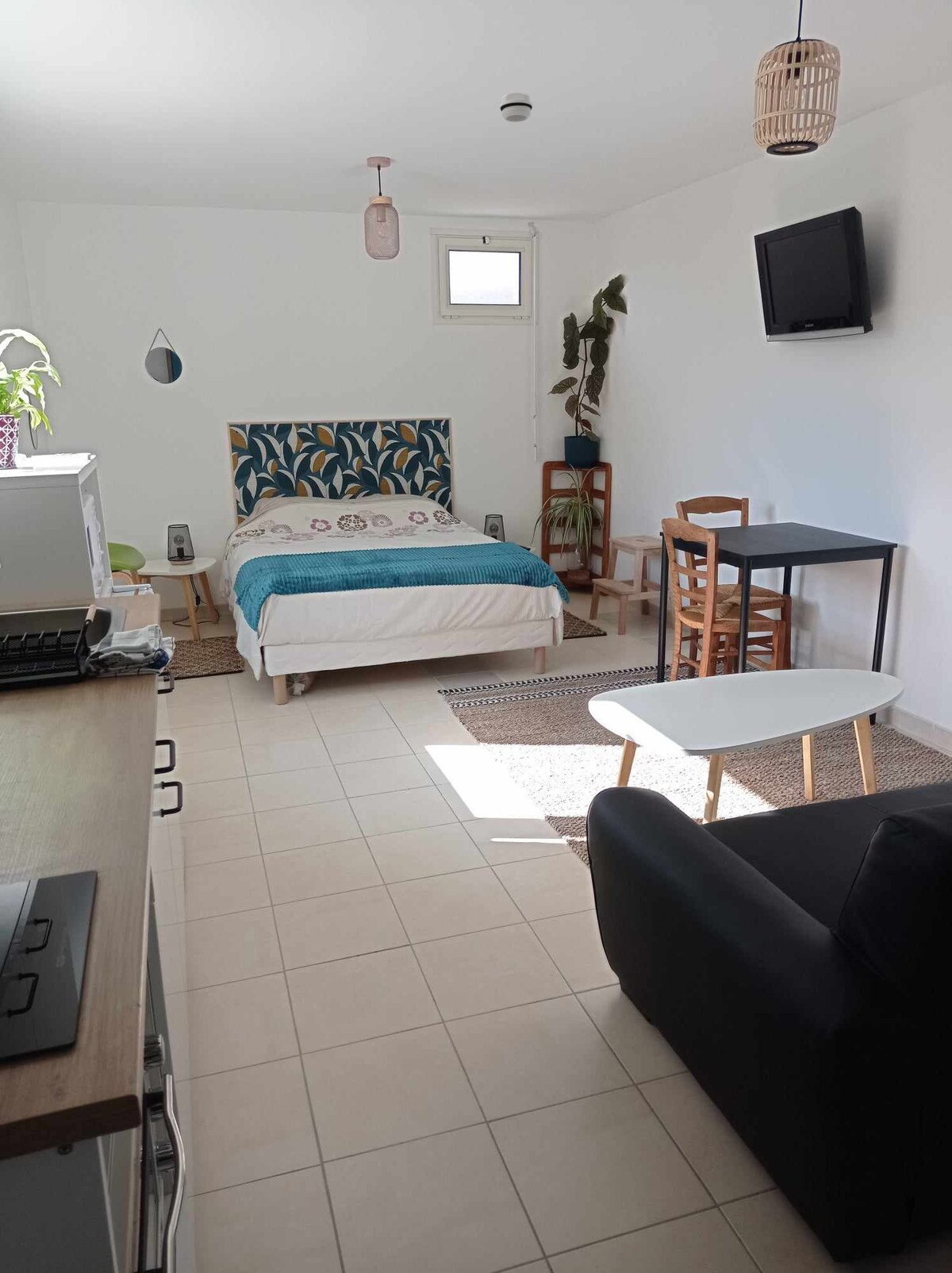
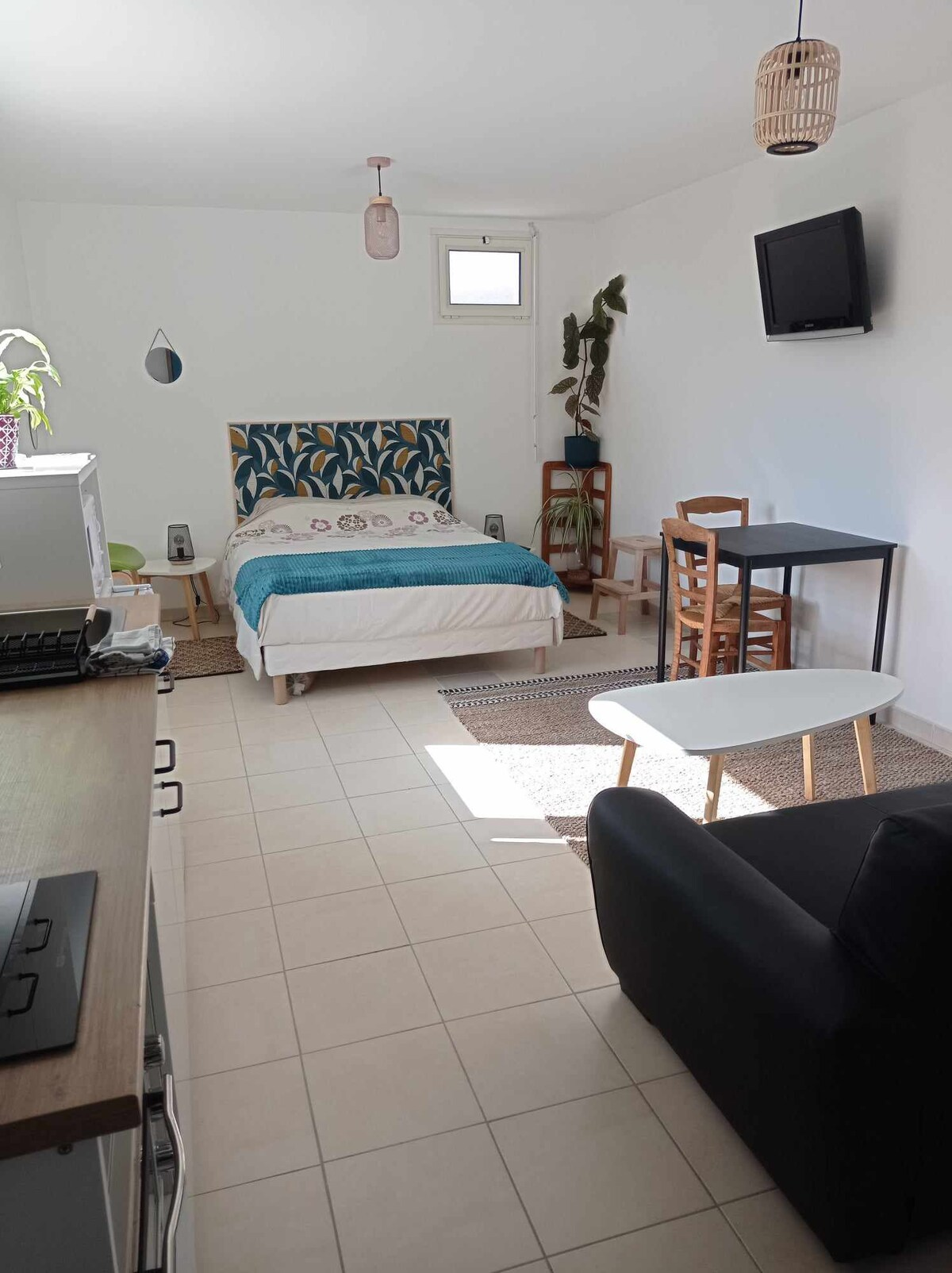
- smoke detector [499,92,533,123]
